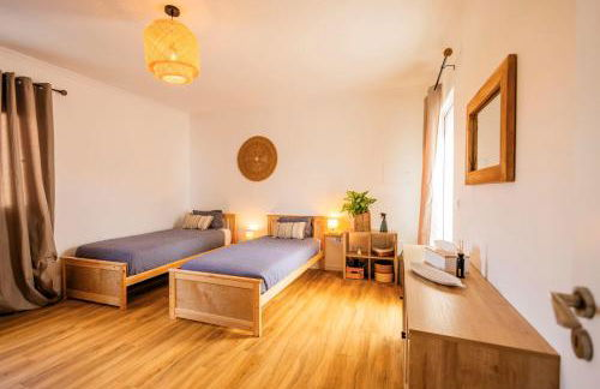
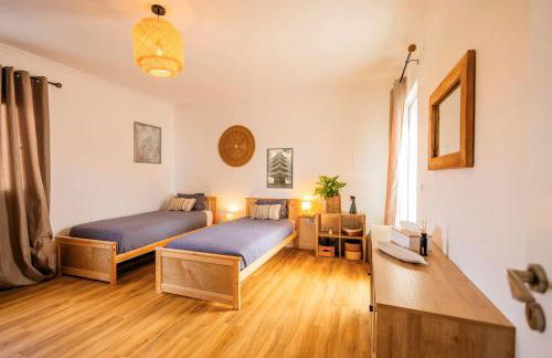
+ wall art [132,120,162,165]
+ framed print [266,147,294,190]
